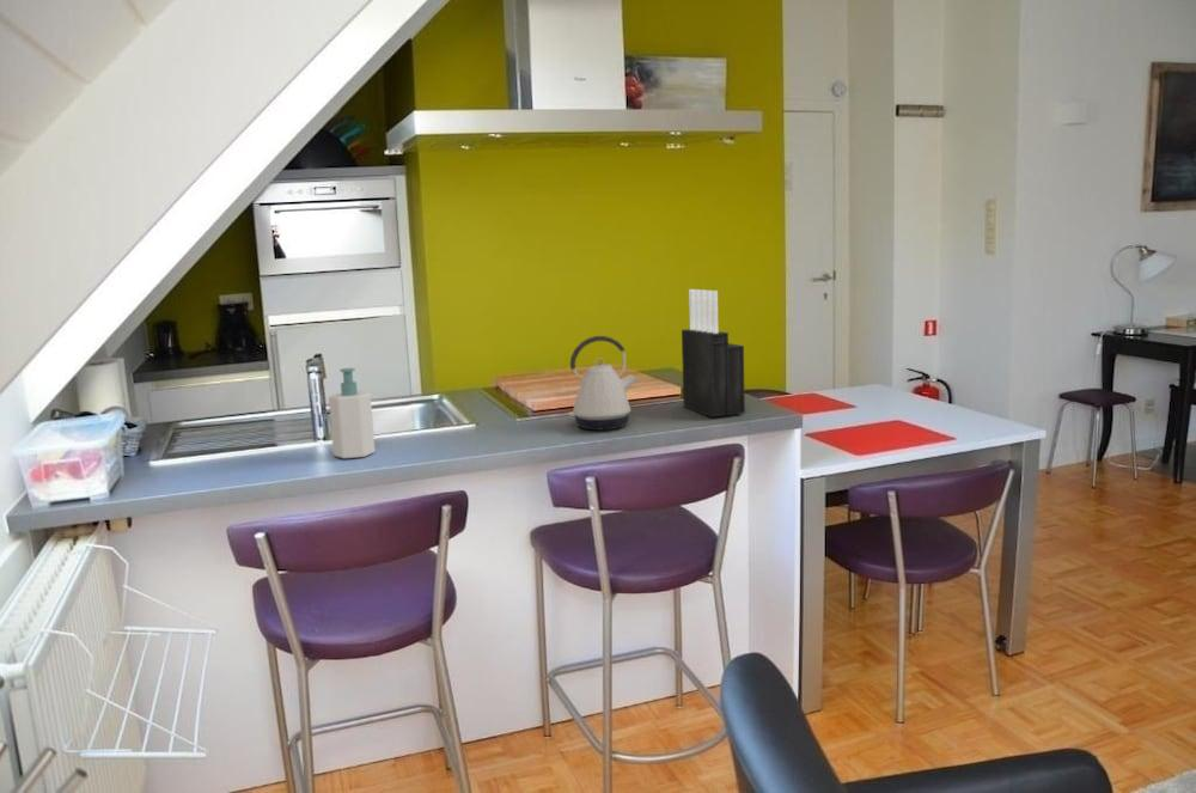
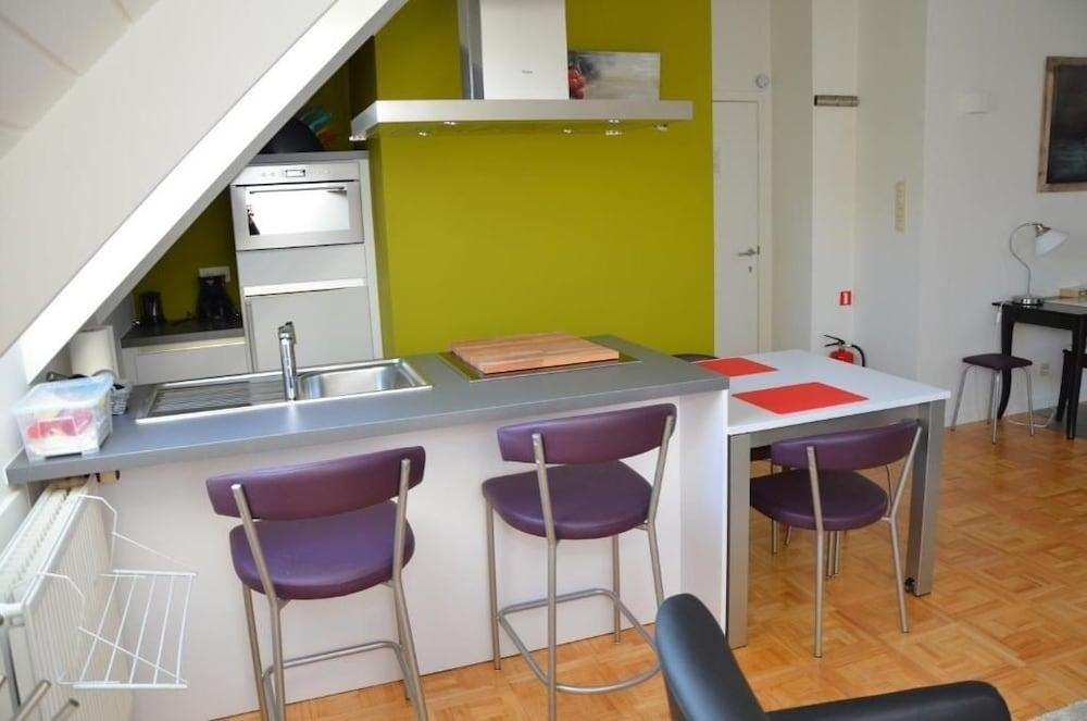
- soap bottle [328,367,377,459]
- kettle [567,335,639,431]
- knife block [681,288,746,419]
